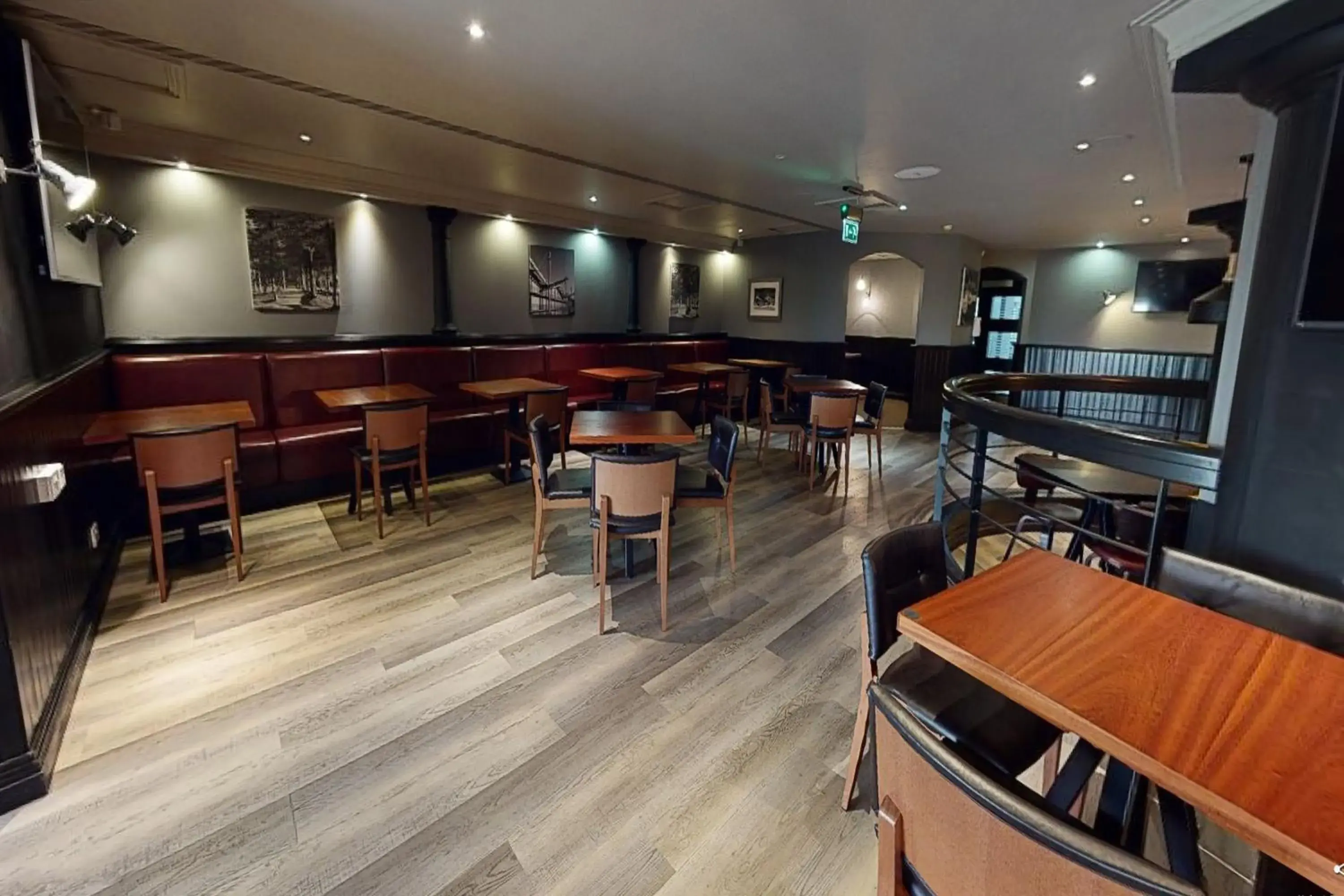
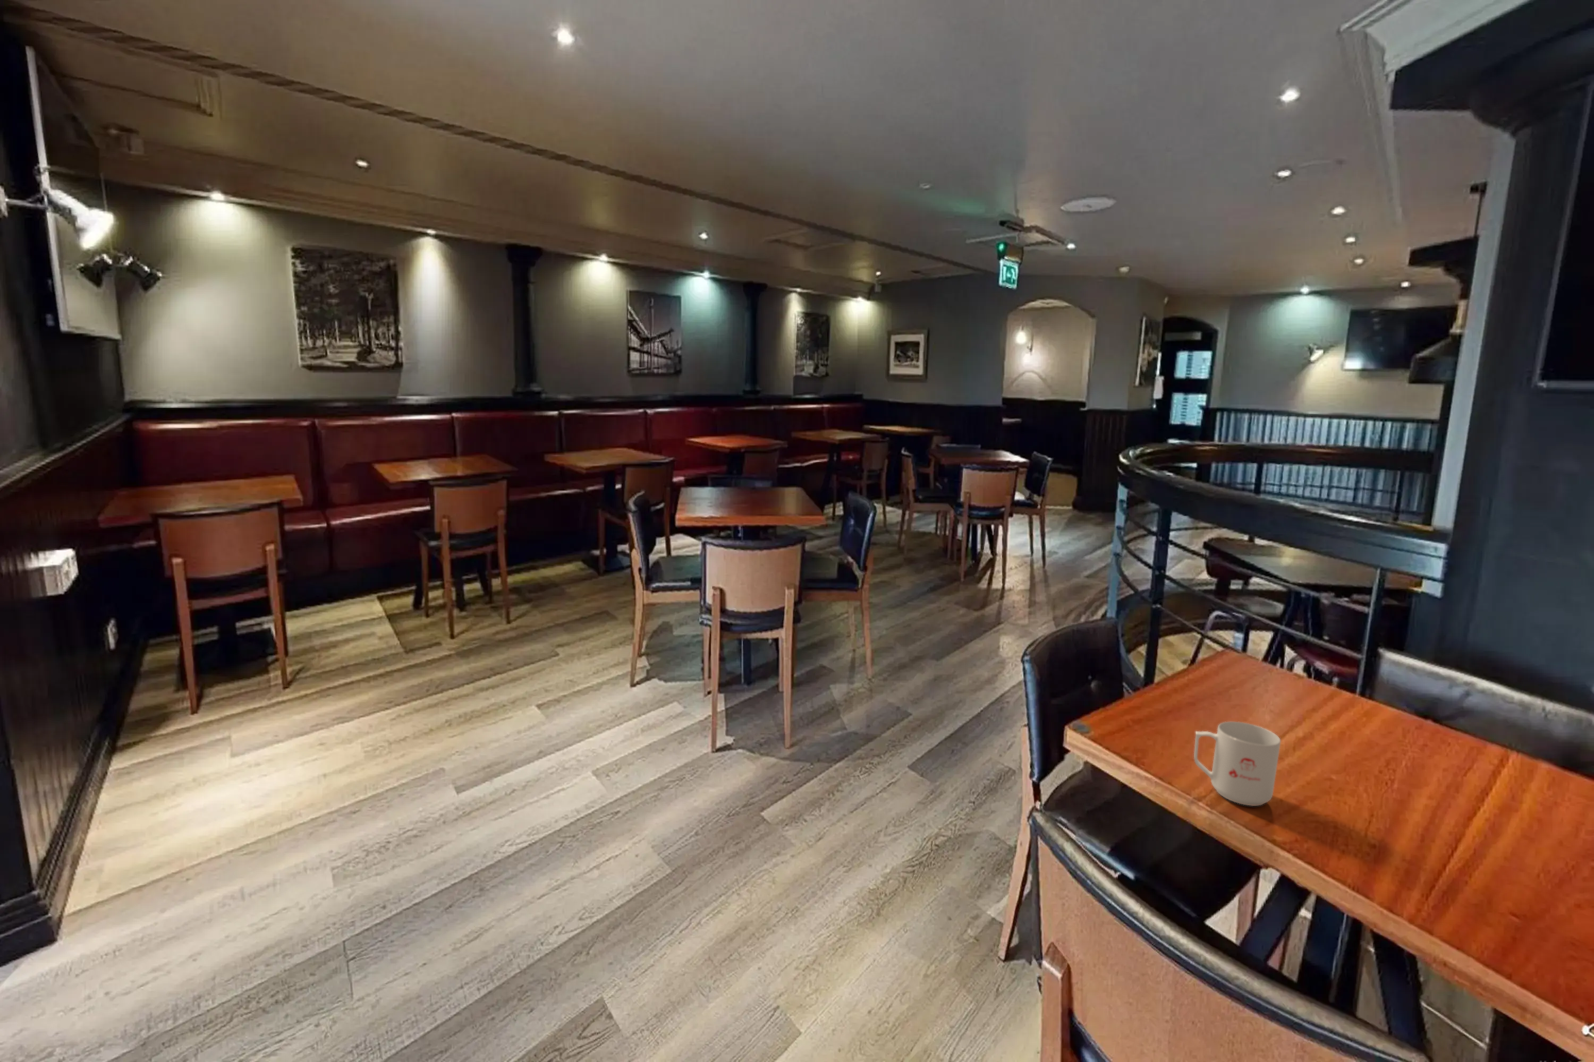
+ mug [1193,721,1281,807]
